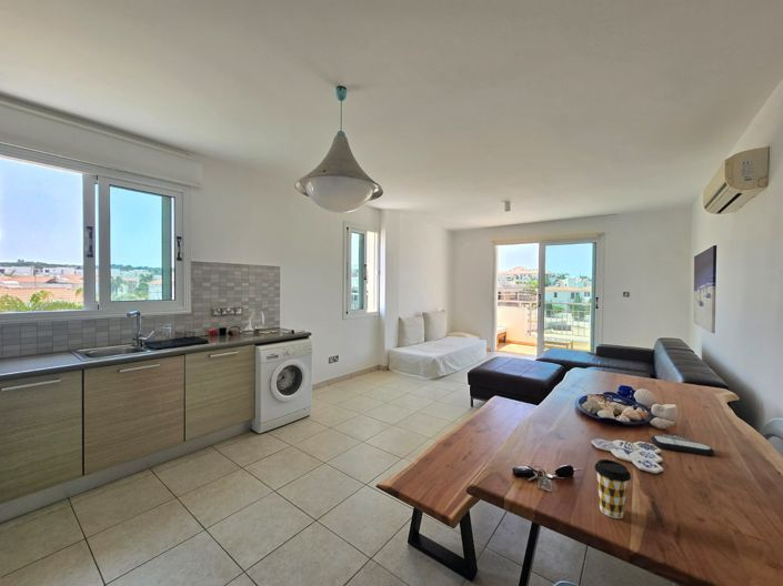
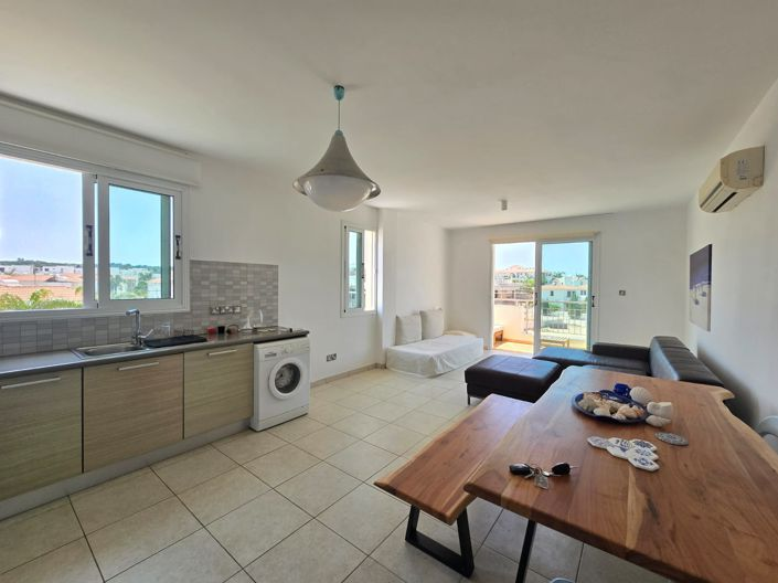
- remote control [650,434,715,456]
- coffee cup [594,458,632,519]
